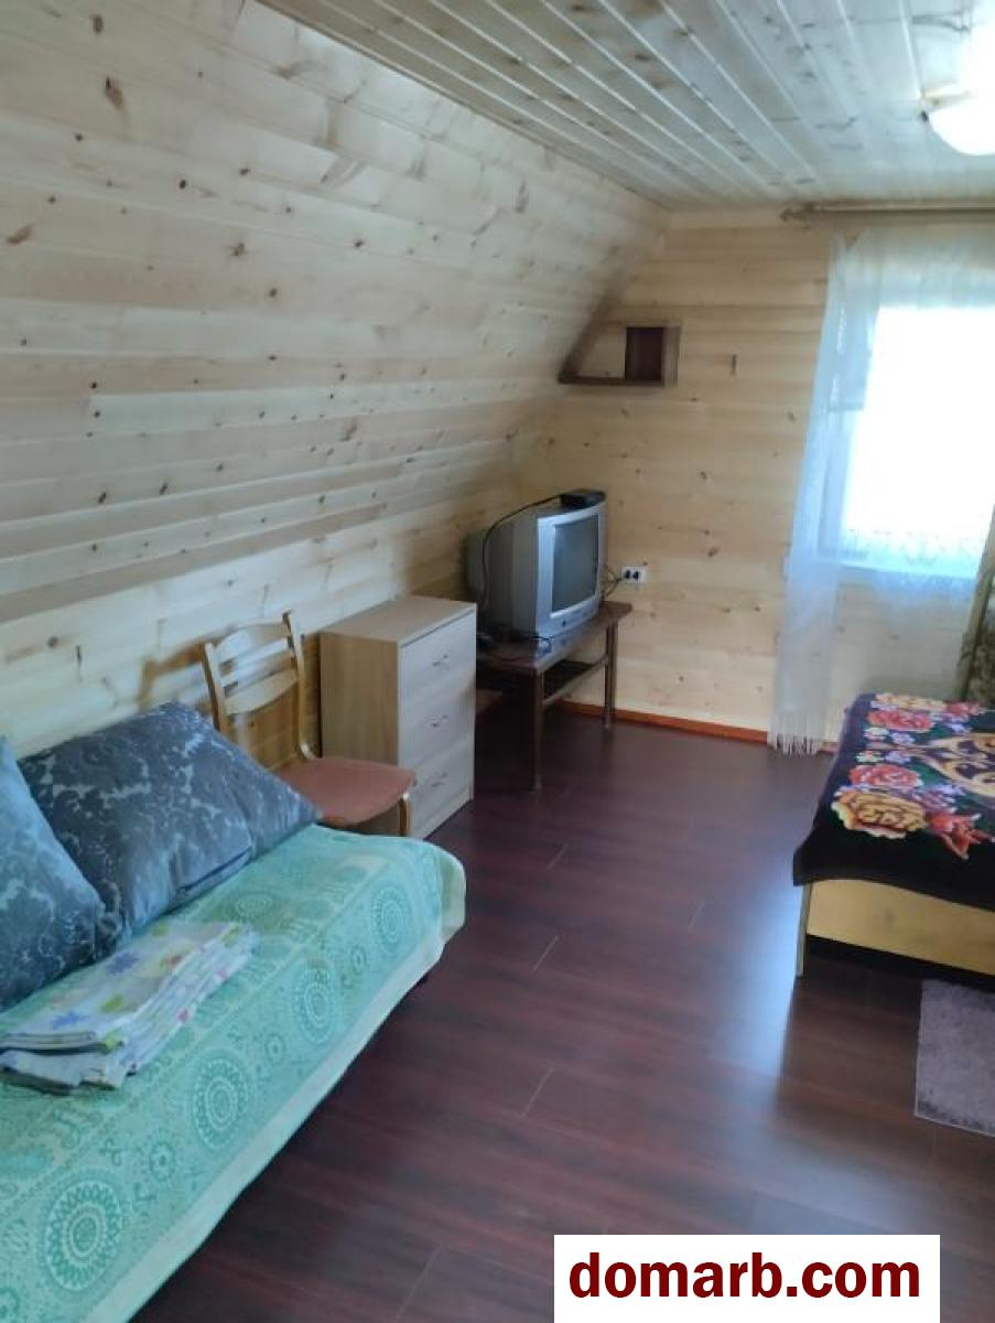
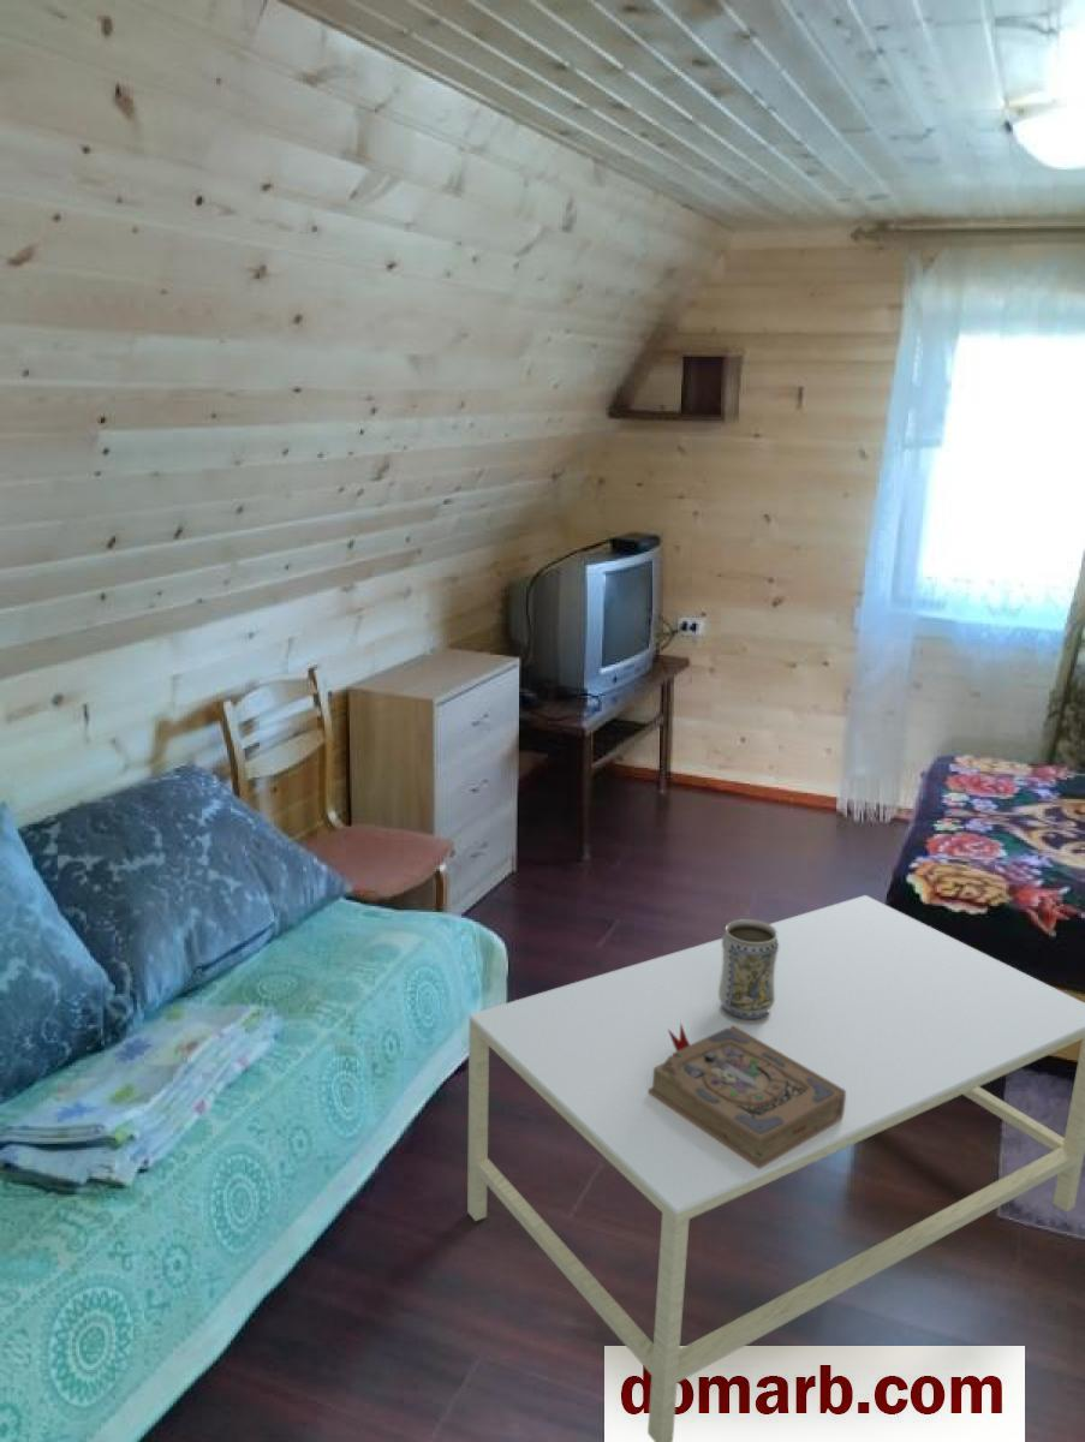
+ vase [719,918,779,1024]
+ coffee table [466,894,1085,1442]
+ book [649,1023,846,1169]
